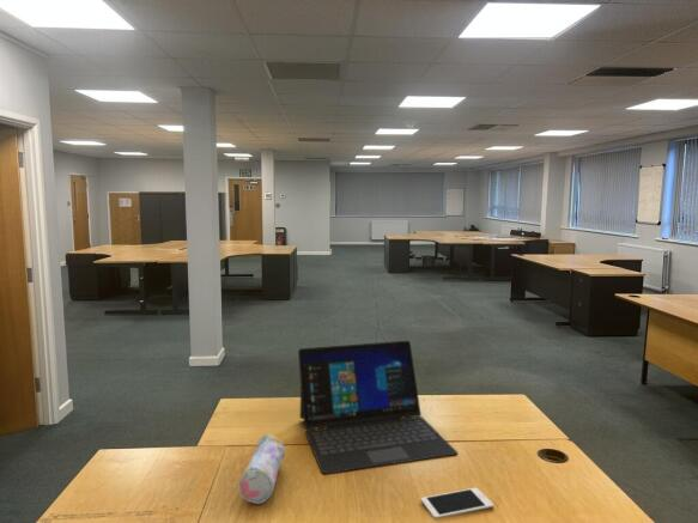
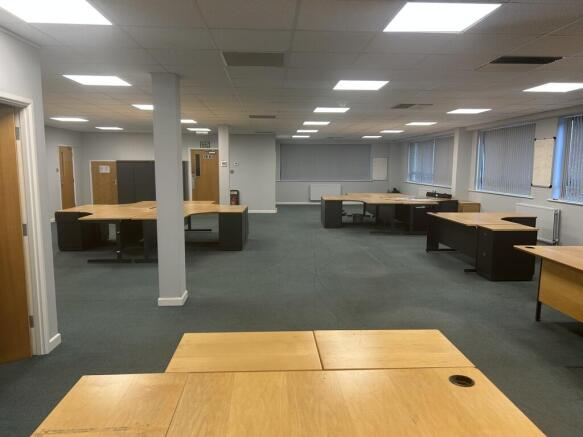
- cell phone [420,487,494,519]
- laptop [297,340,459,475]
- pencil case [238,433,286,505]
